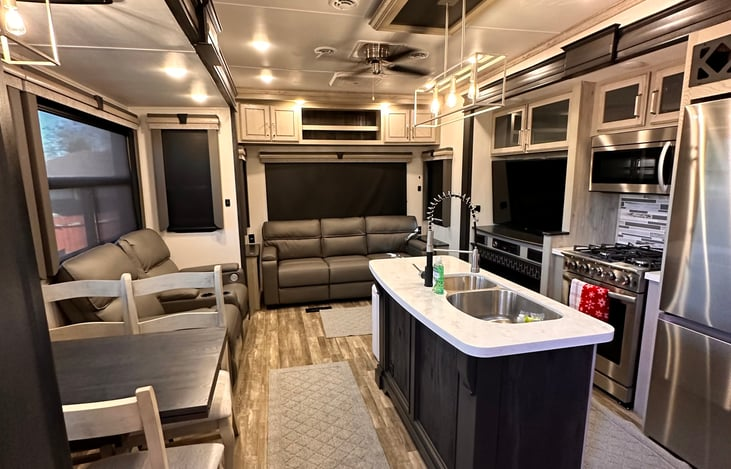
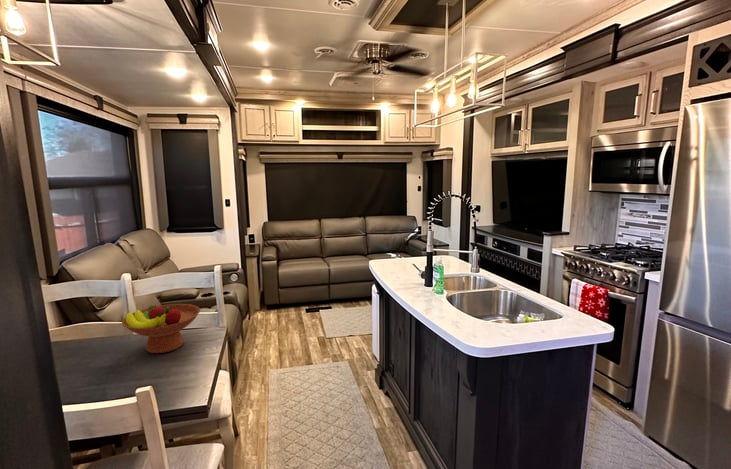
+ fruit bowl [121,303,201,354]
